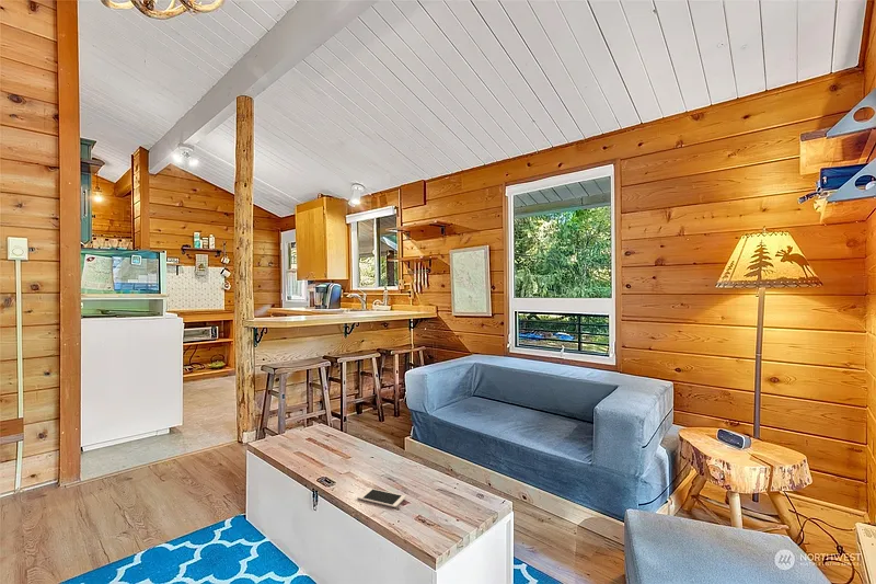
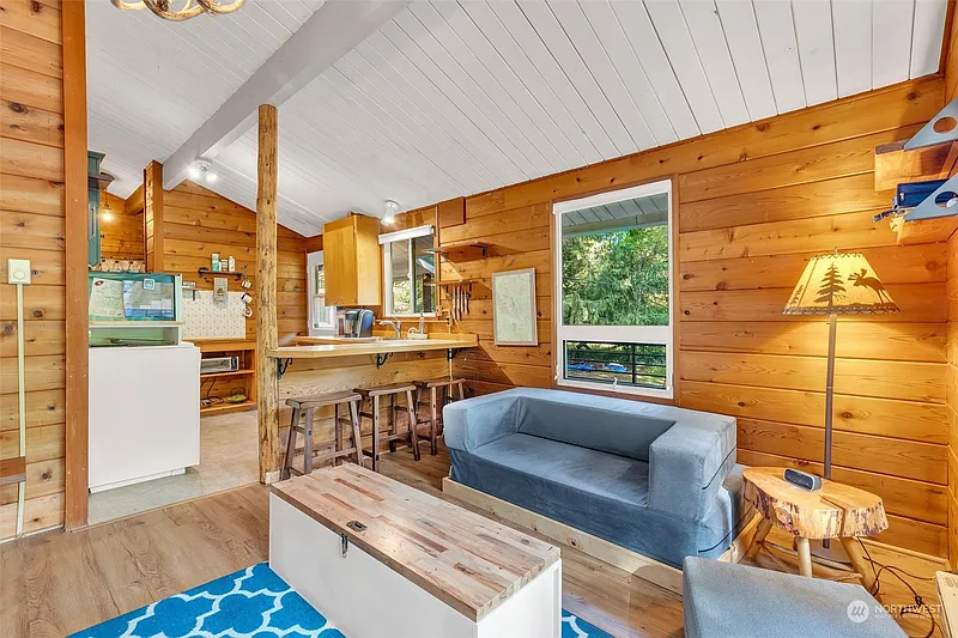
- cell phone [357,486,406,508]
